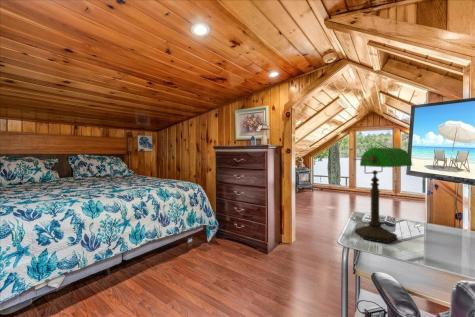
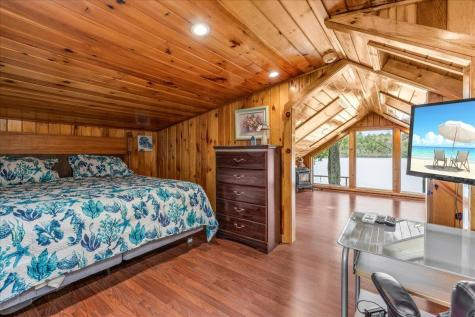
- desk lamp [352,147,413,244]
